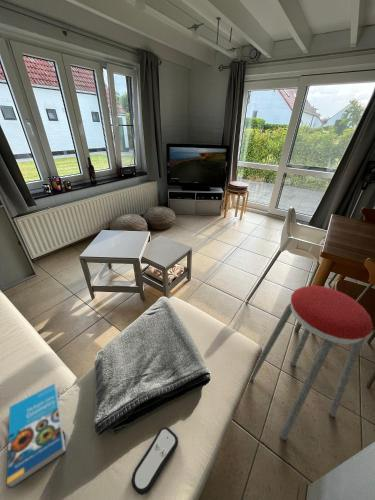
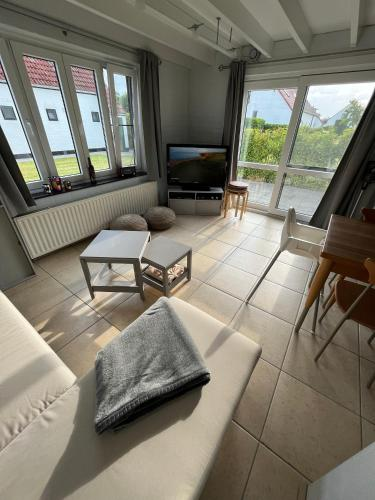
- remote control [131,426,179,496]
- music stool [249,285,374,441]
- book [5,383,67,489]
